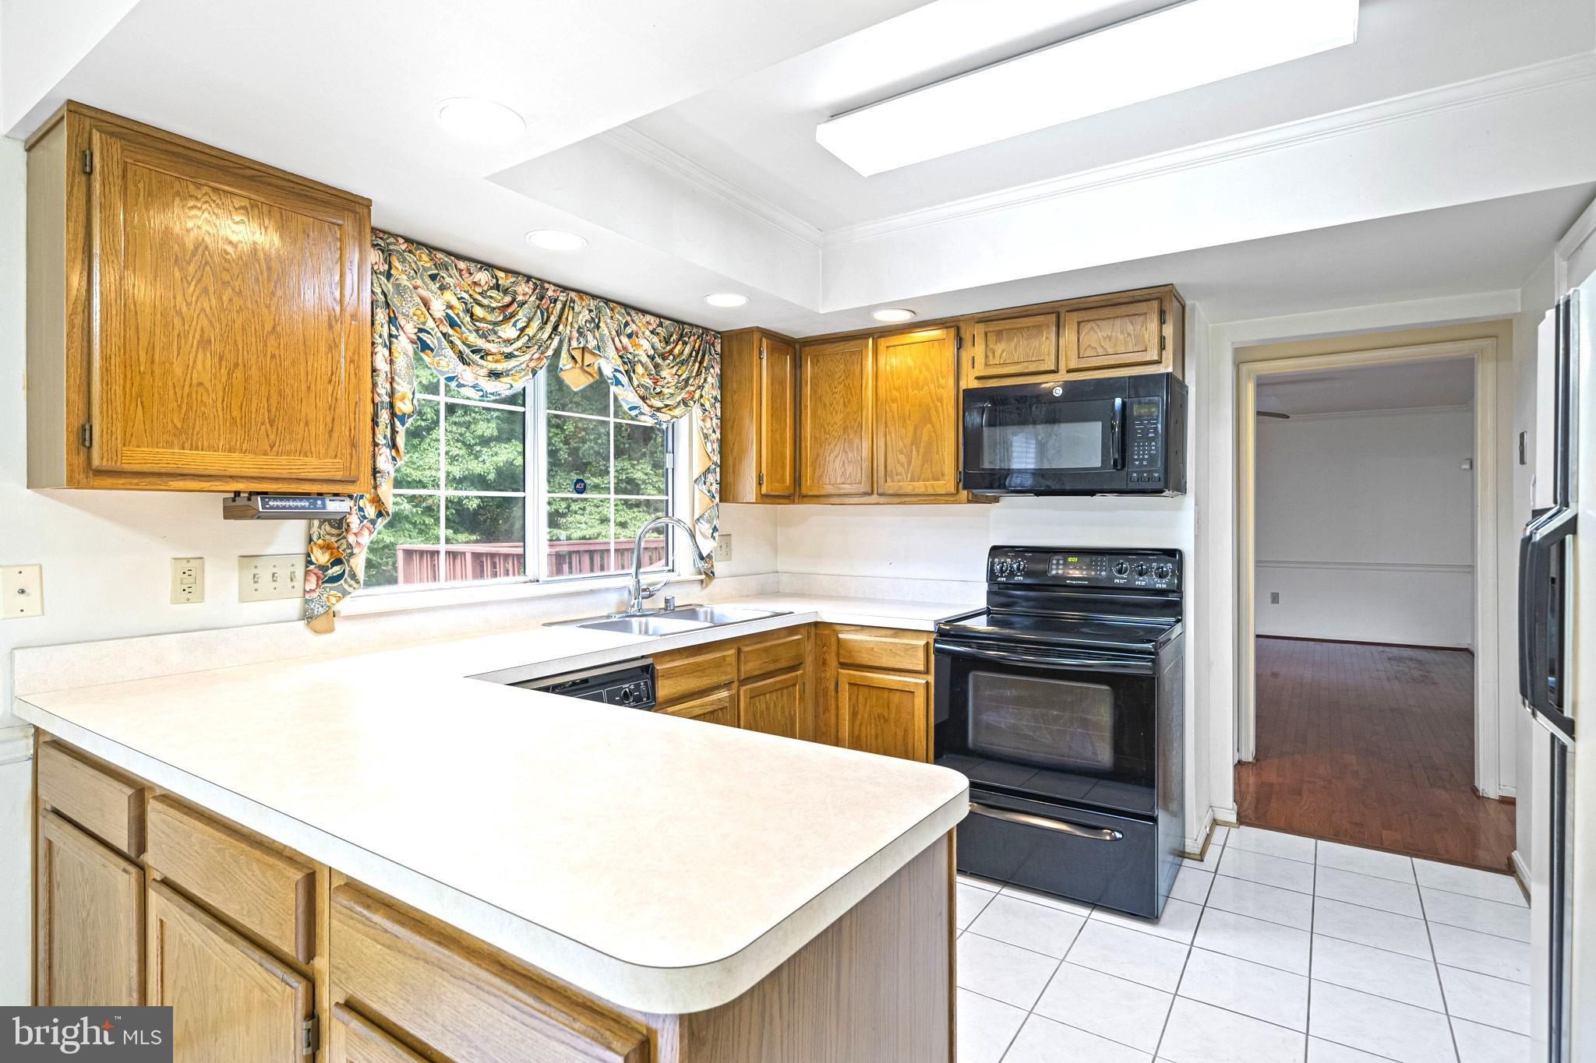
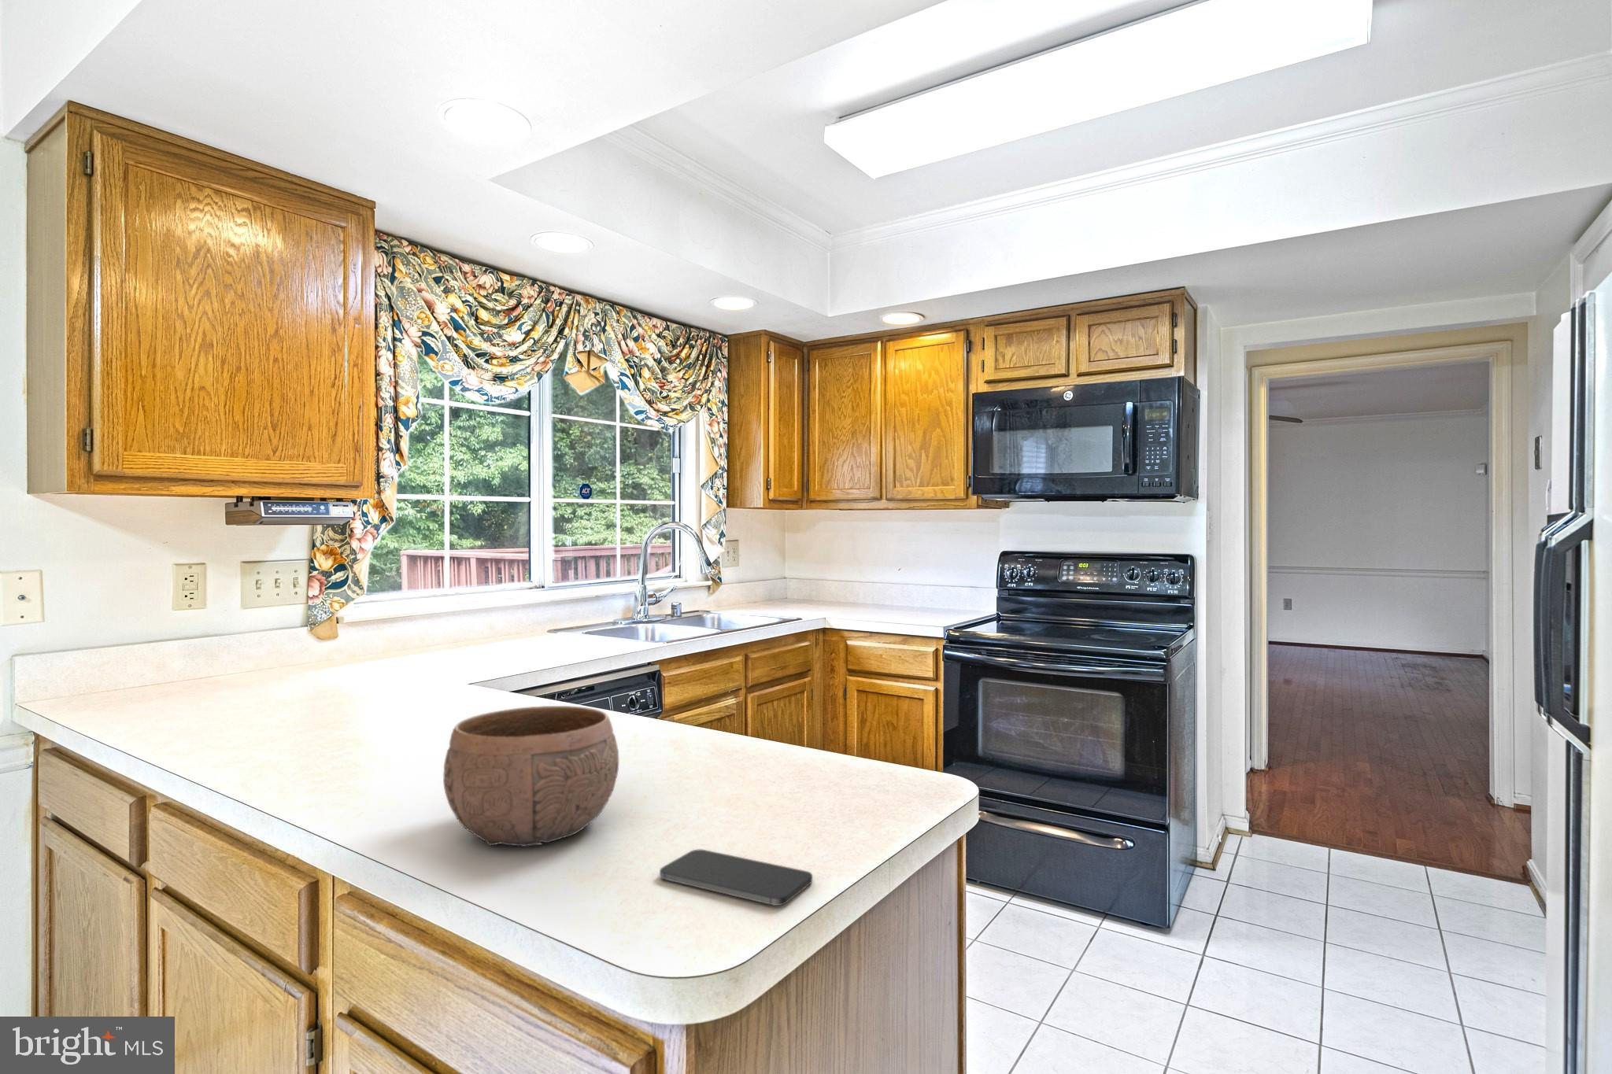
+ smartphone [659,849,813,906]
+ bowl [442,705,620,847]
